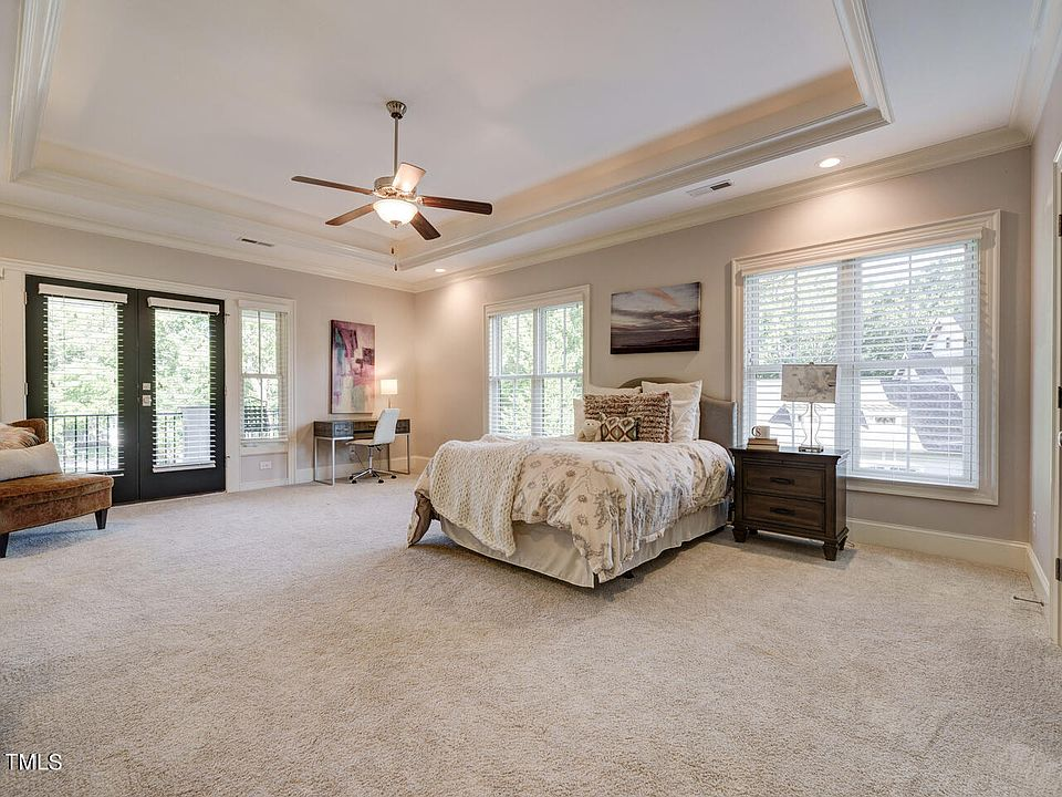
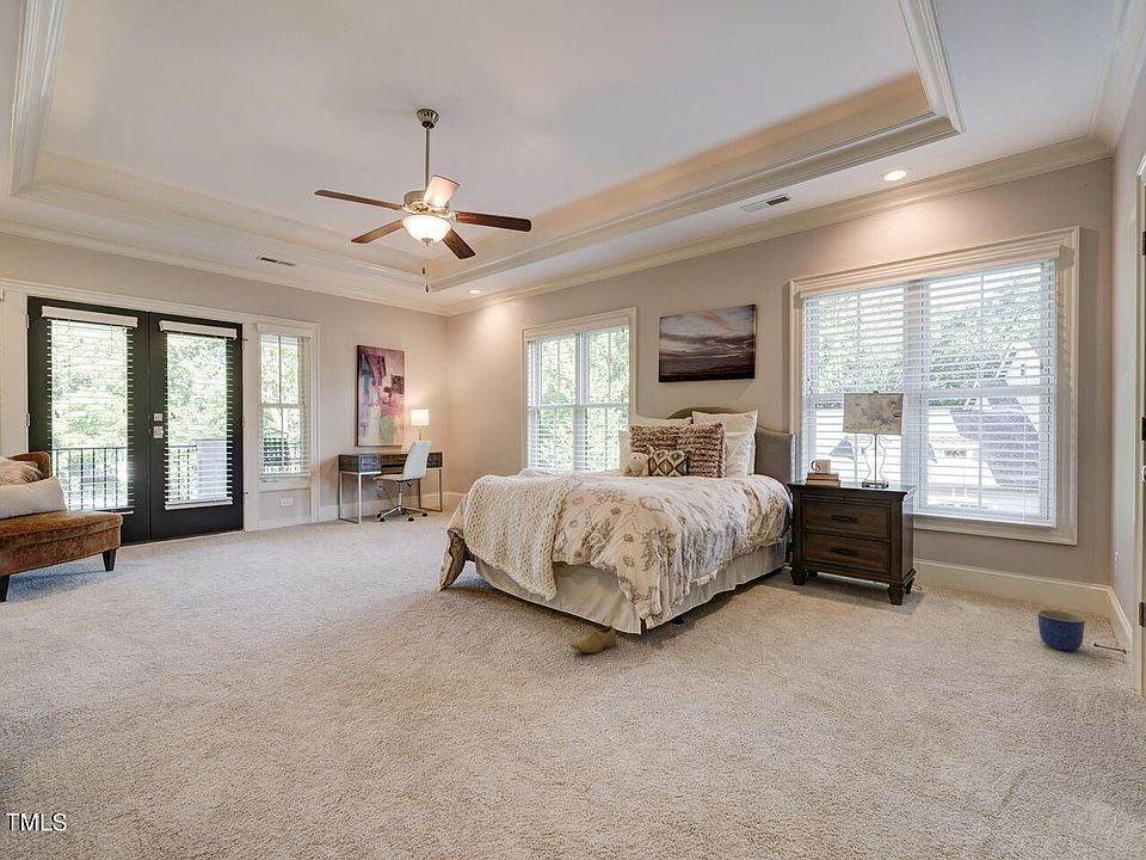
+ shoe [569,625,617,653]
+ planter [1036,608,1086,652]
